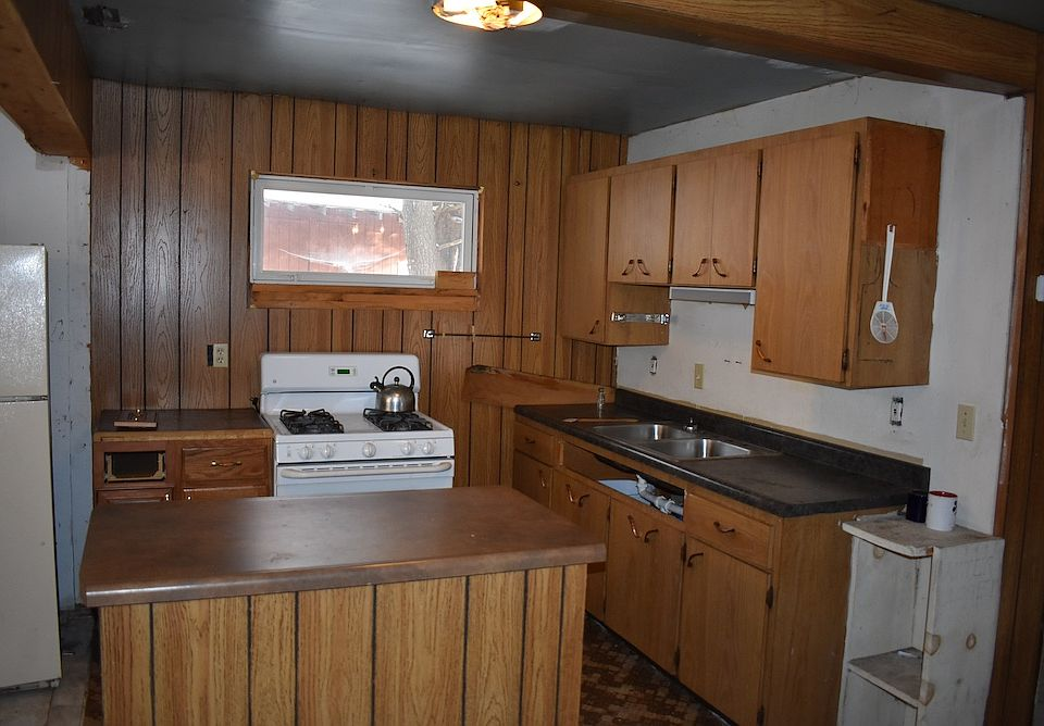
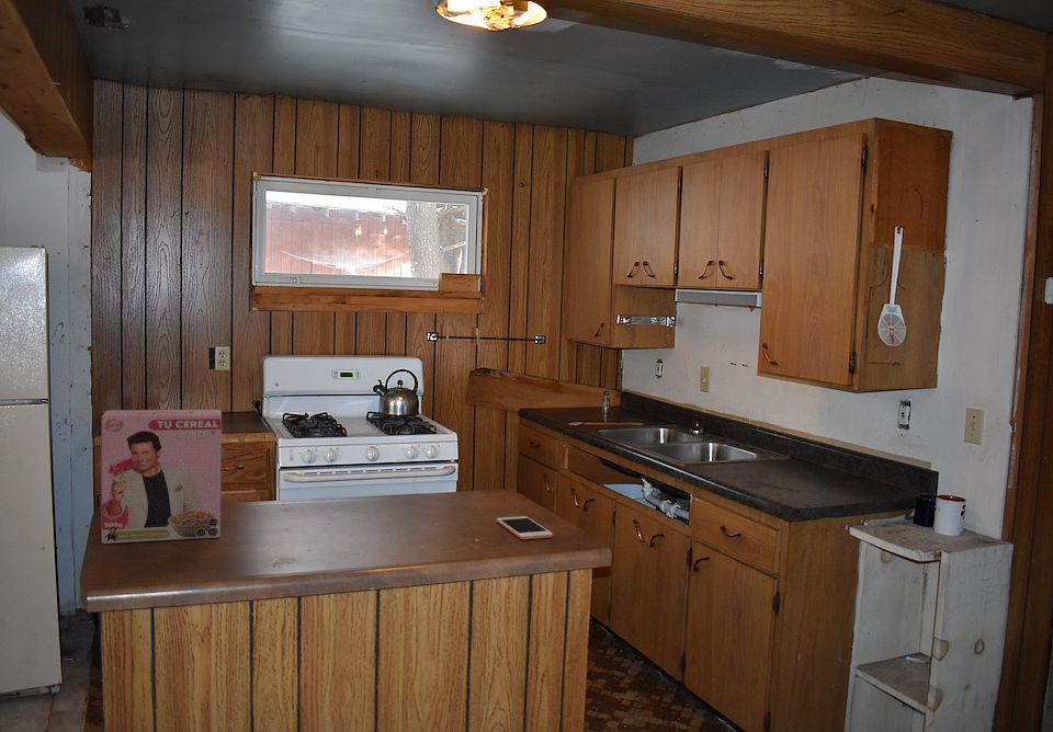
+ cereal box [101,409,223,545]
+ cell phone [496,515,554,540]
